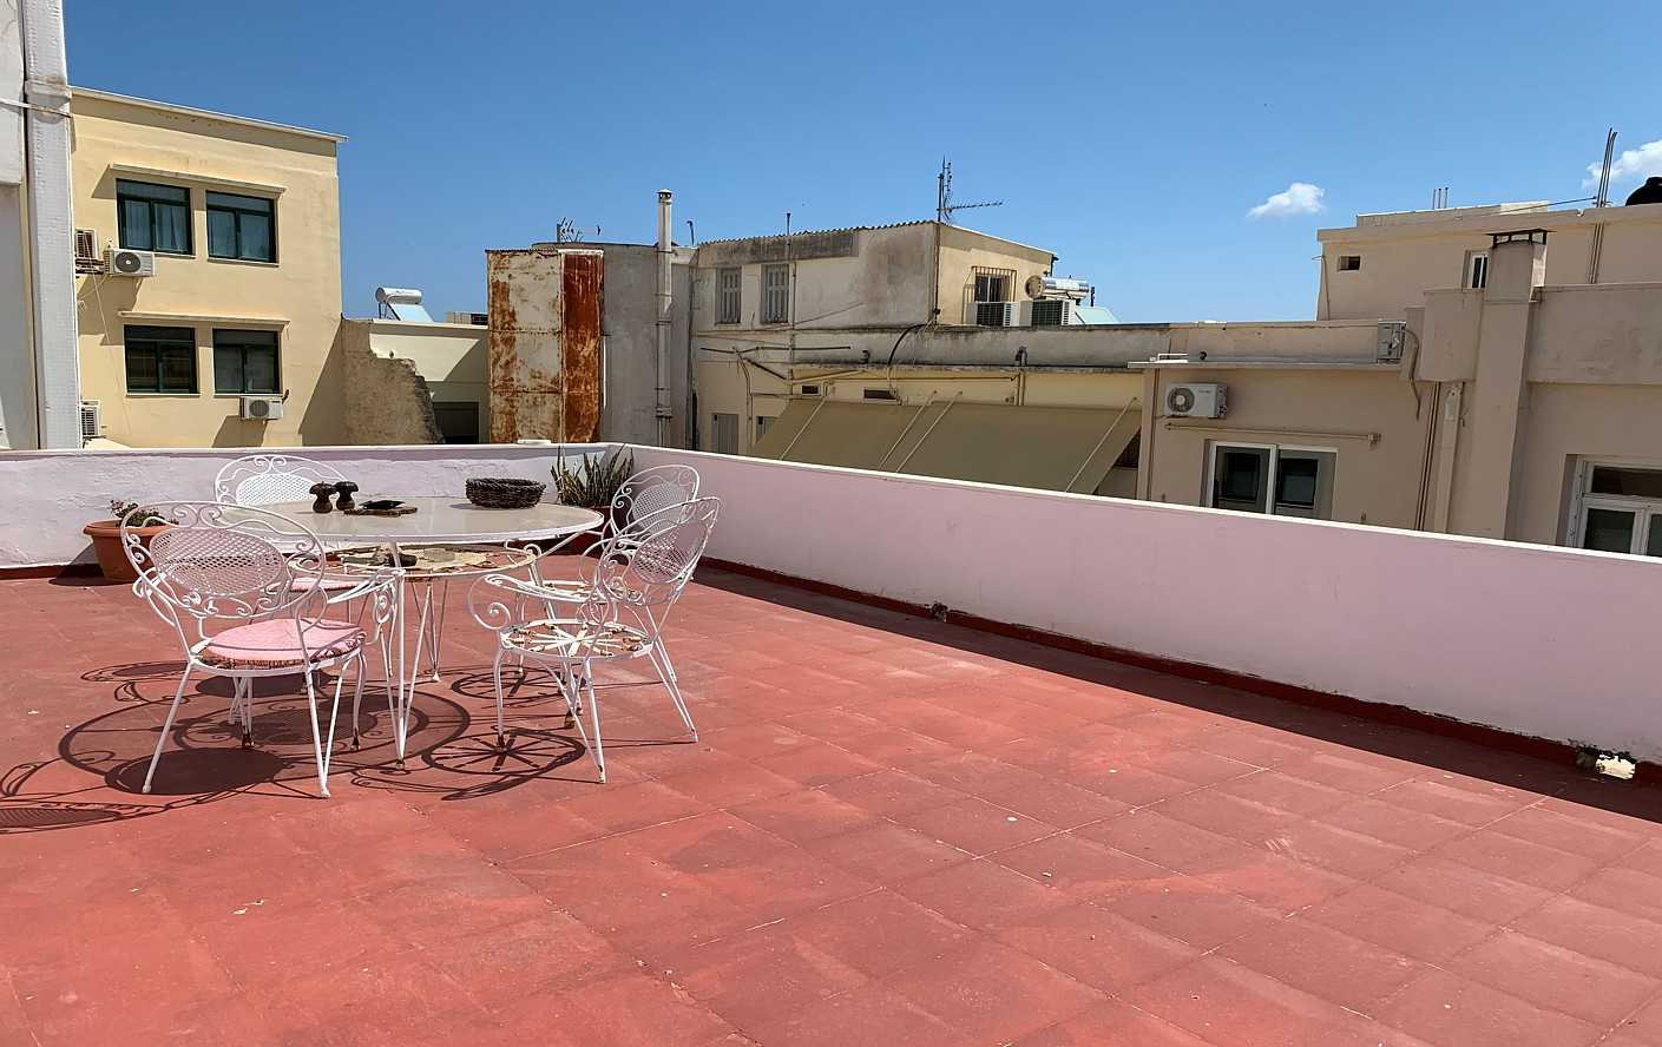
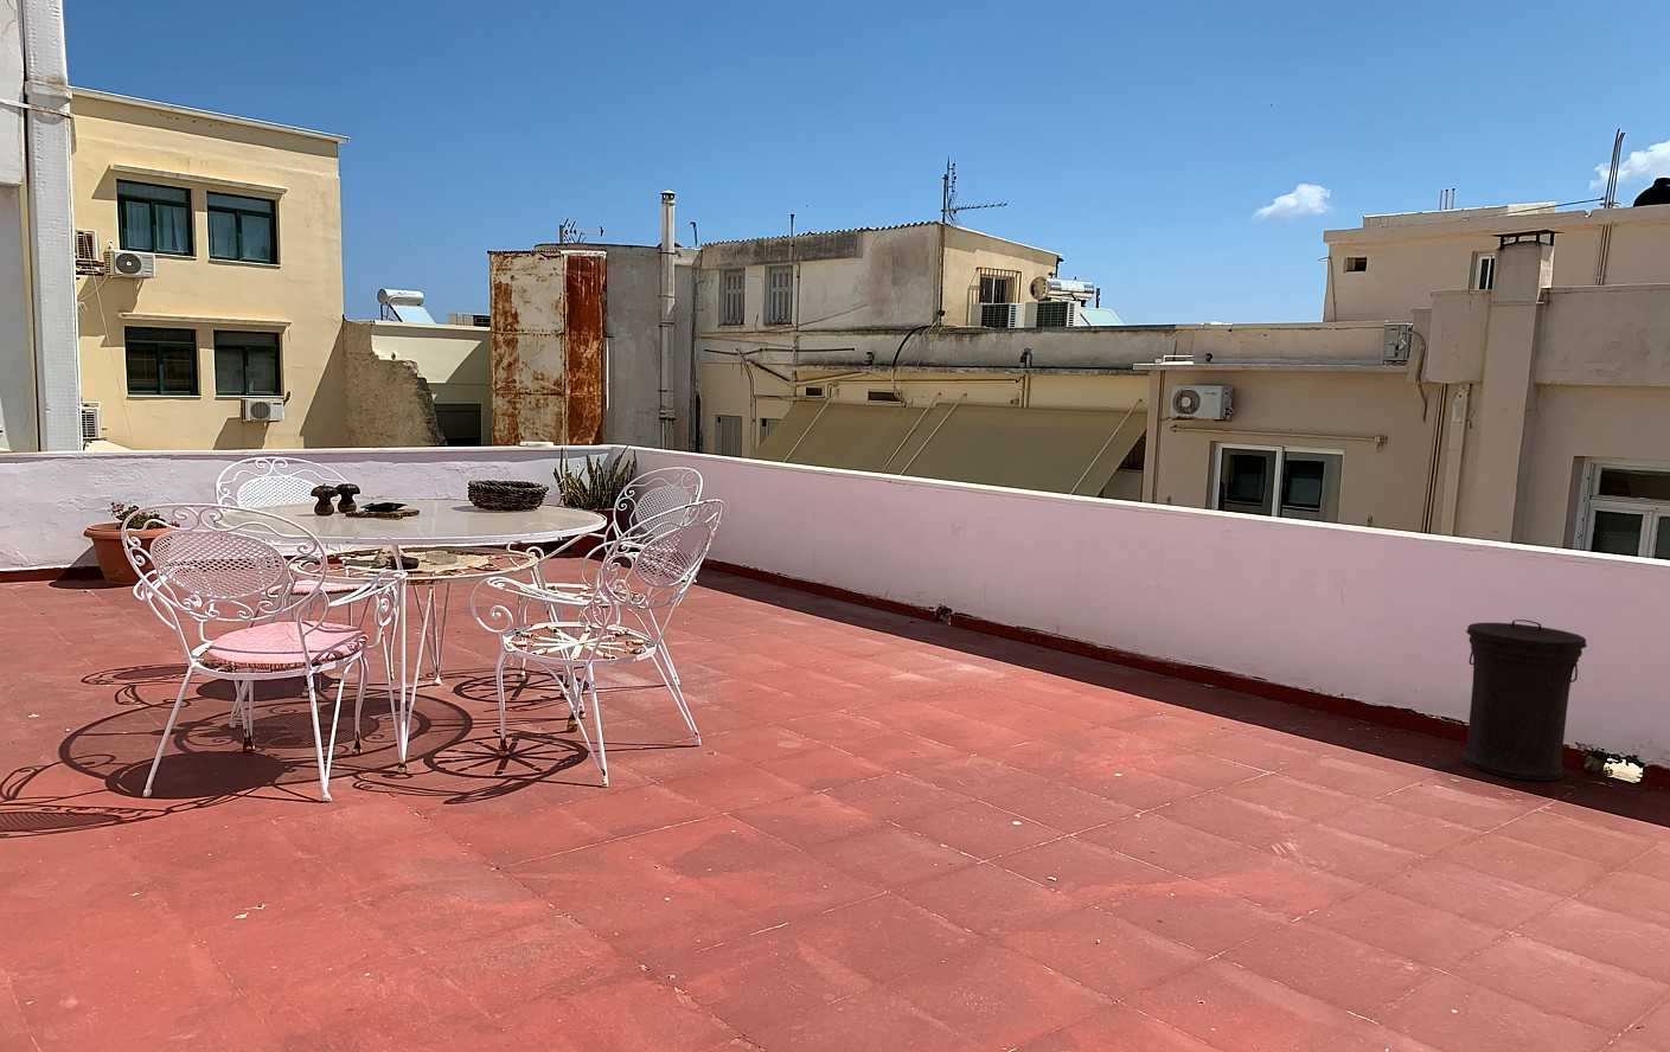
+ trash can [1462,618,1589,782]
